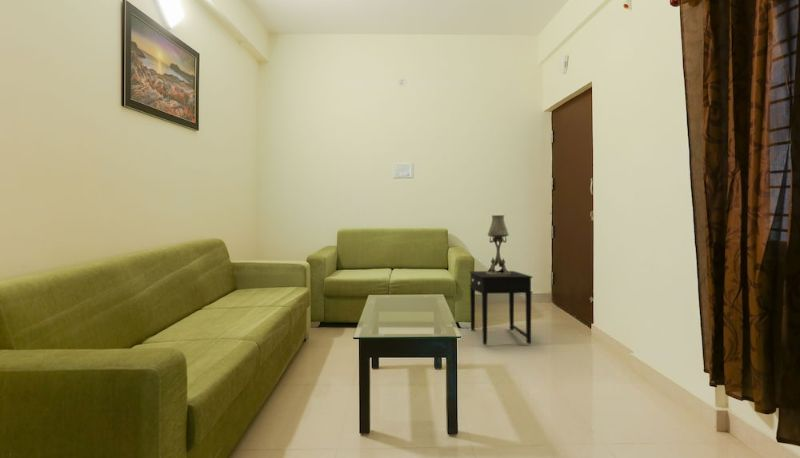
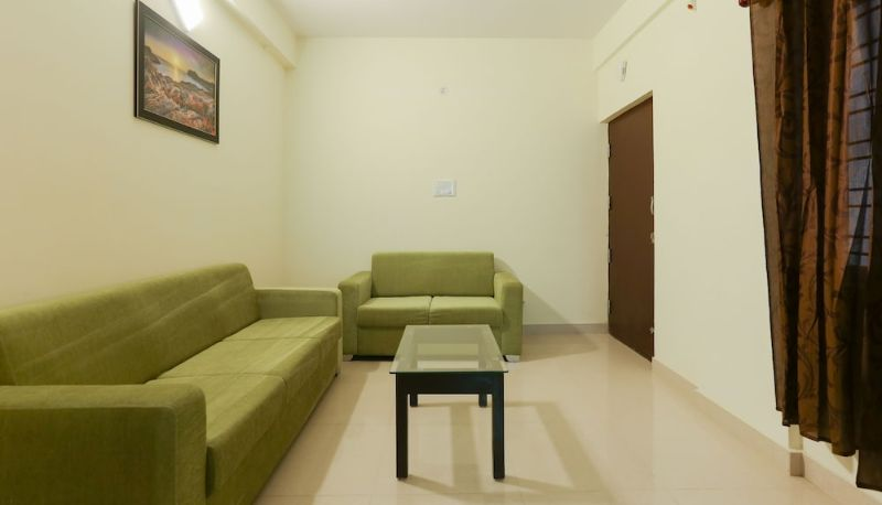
- side table [468,270,534,346]
- table lamp [486,214,510,275]
